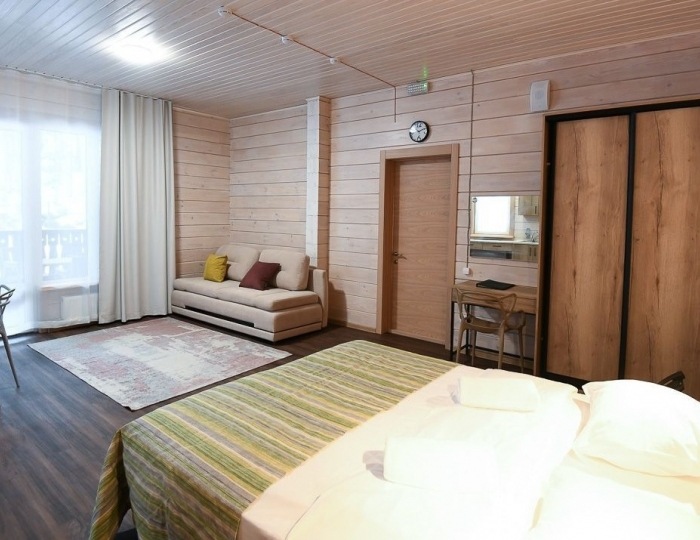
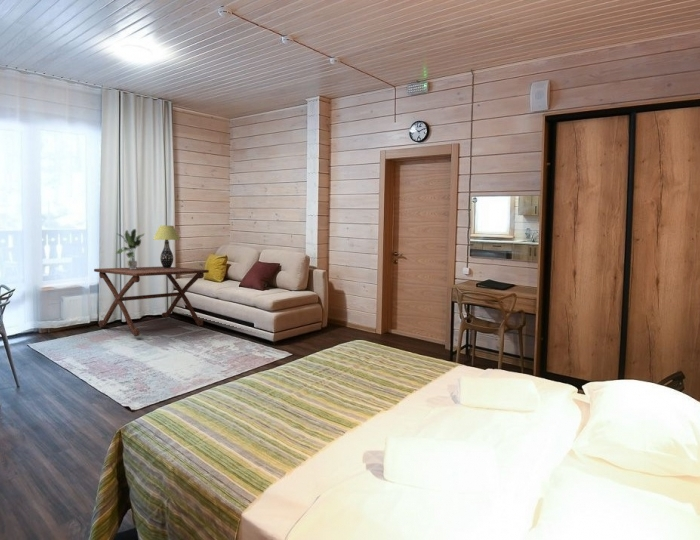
+ potted plant [115,228,145,269]
+ side table [93,266,210,337]
+ table lamp [152,224,181,268]
